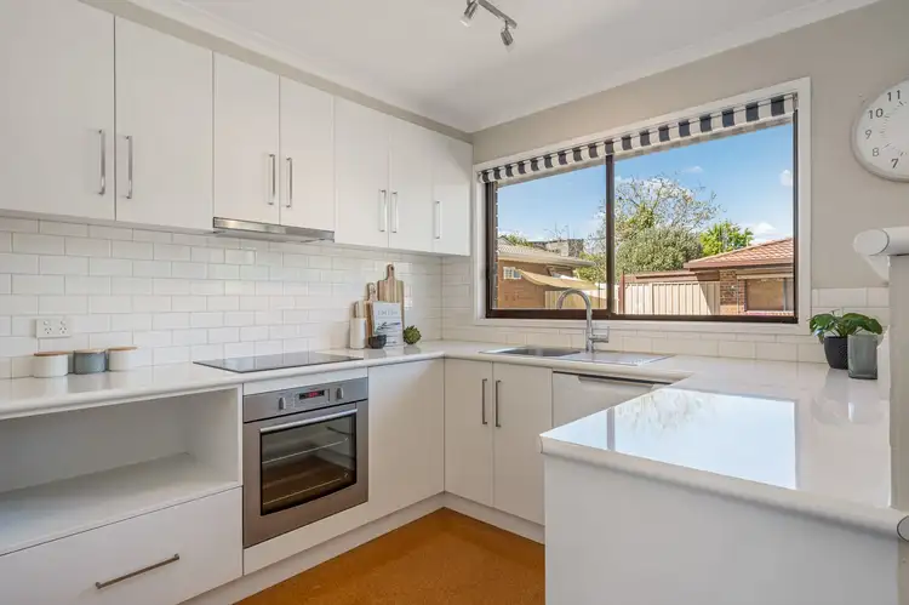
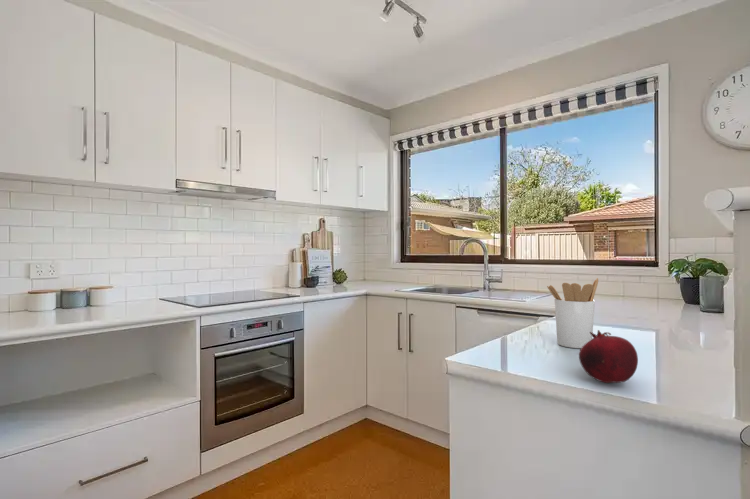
+ utensil holder [546,277,599,349]
+ fruit [578,329,639,384]
